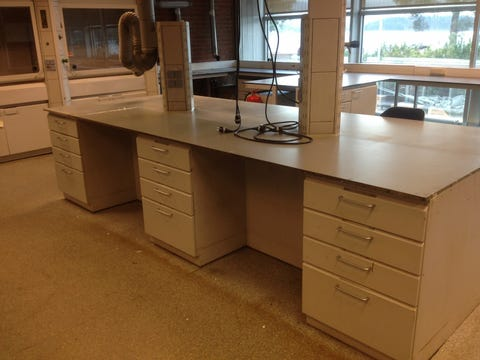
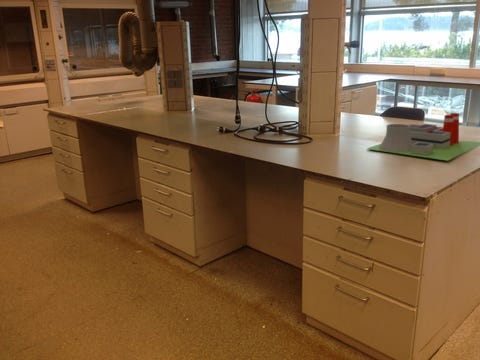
+ laboratory equipment [365,112,480,162]
